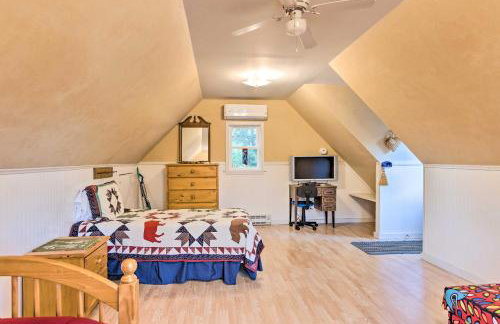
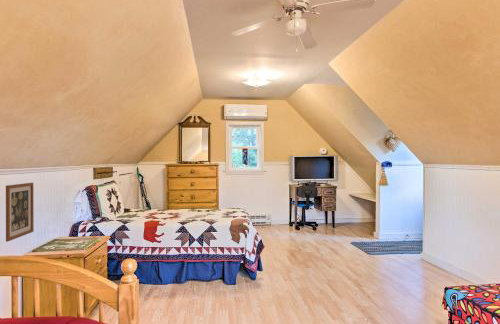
+ wall art [5,182,35,243]
